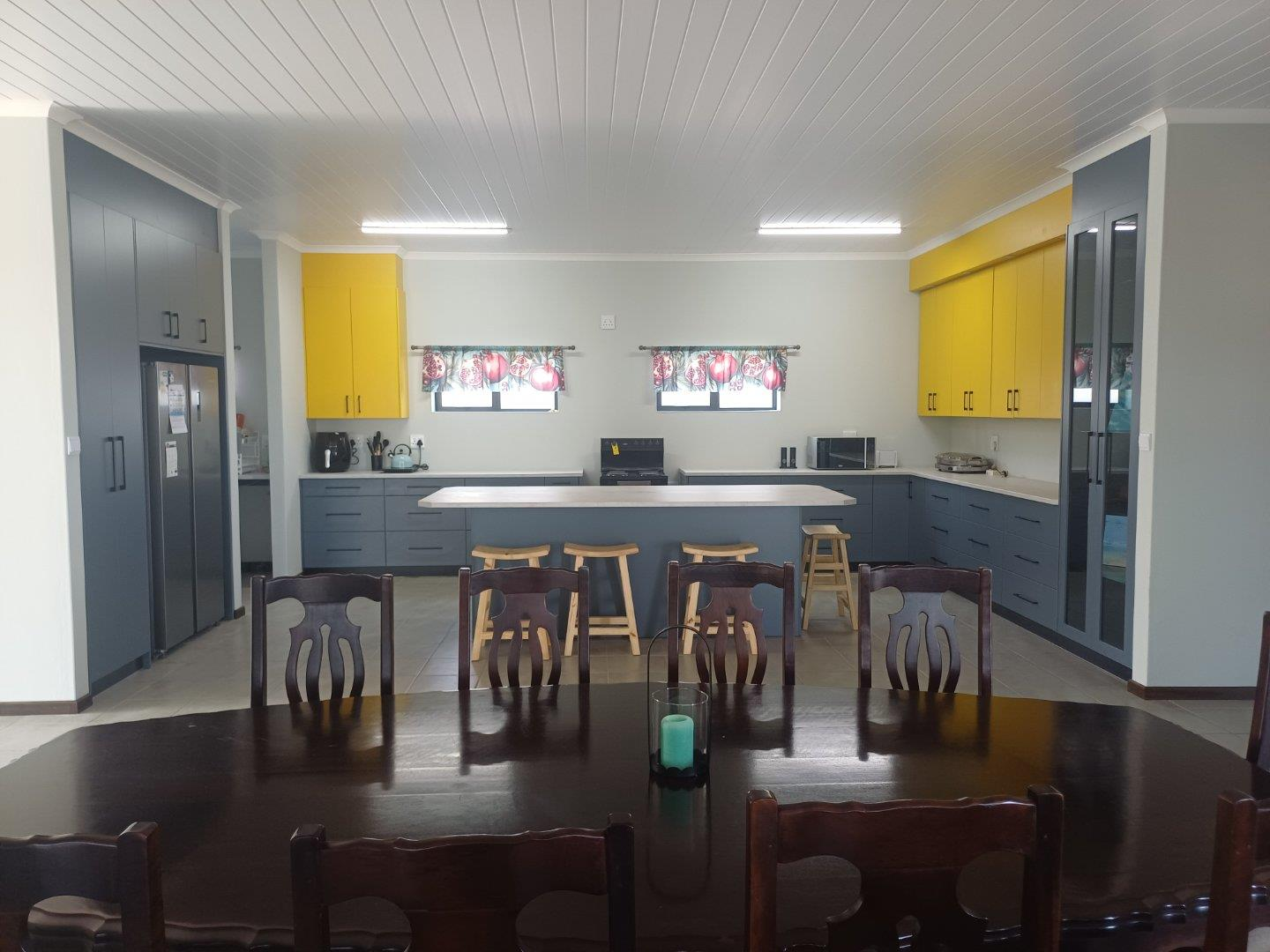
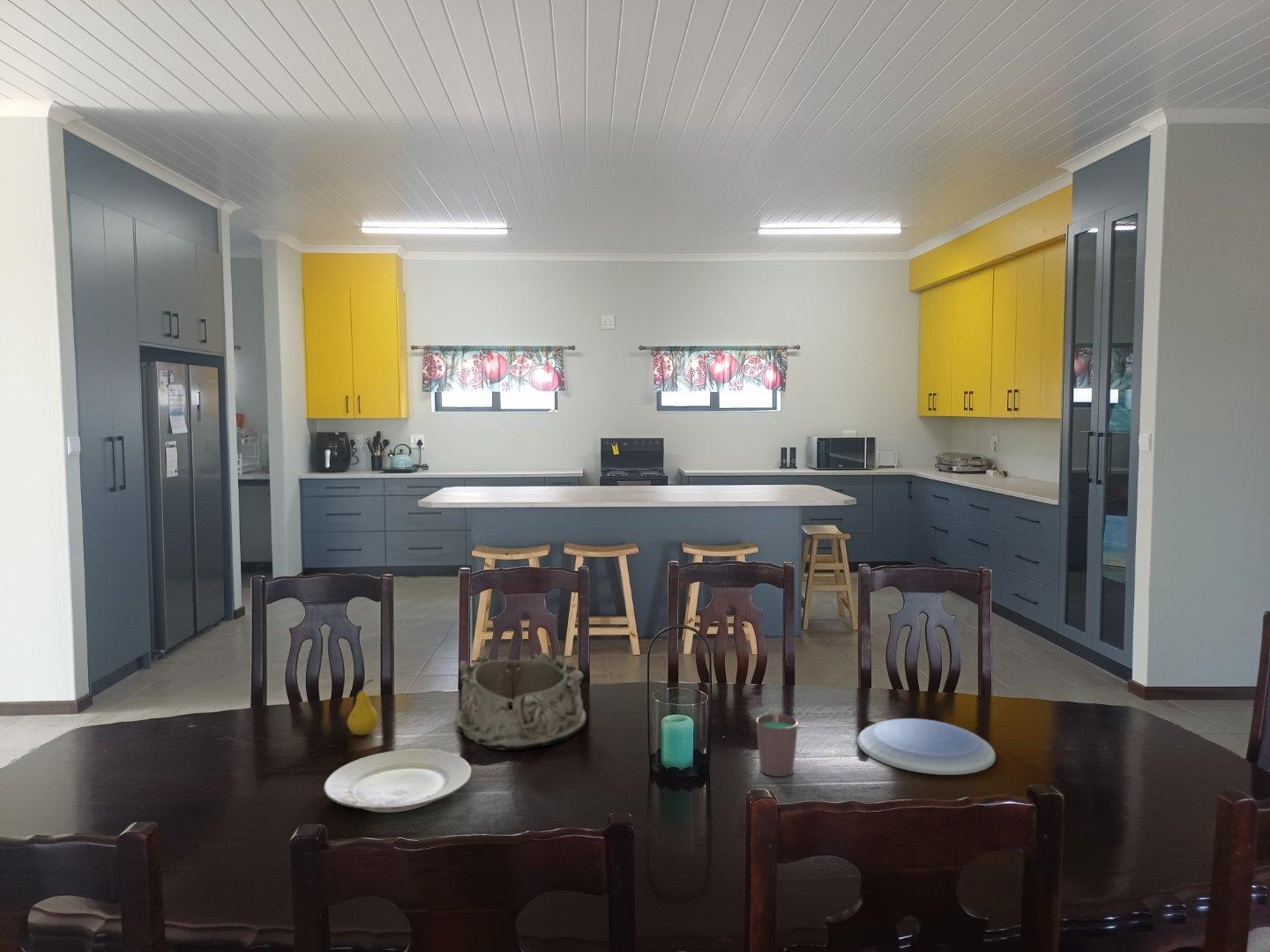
+ plate [323,748,473,814]
+ cup [756,713,799,777]
+ fruit [347,679,379,736]
+ plate [856,718,997,776]
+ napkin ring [454,651,587,751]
